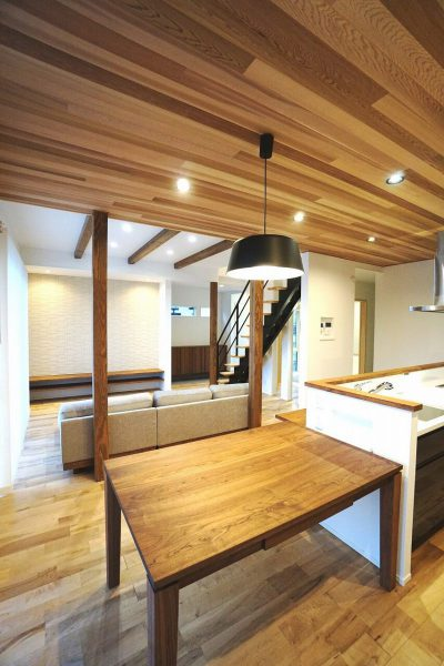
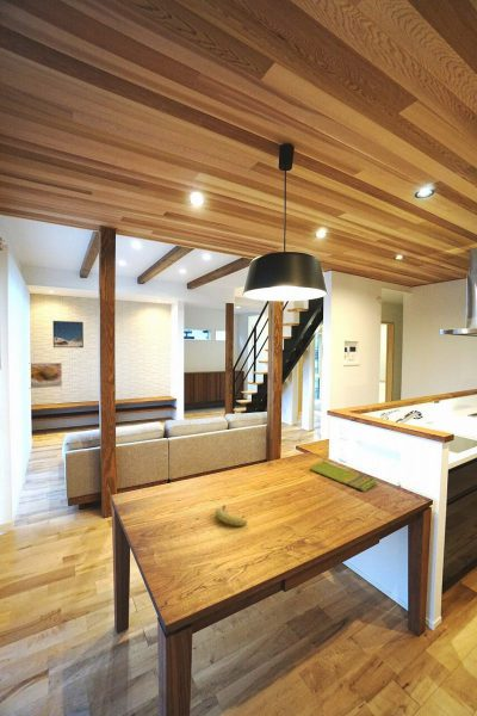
+ fruit [215,504,248,527]
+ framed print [30,362,63,389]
+ dish towel [309,459,378,492]
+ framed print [51,320,85,348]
